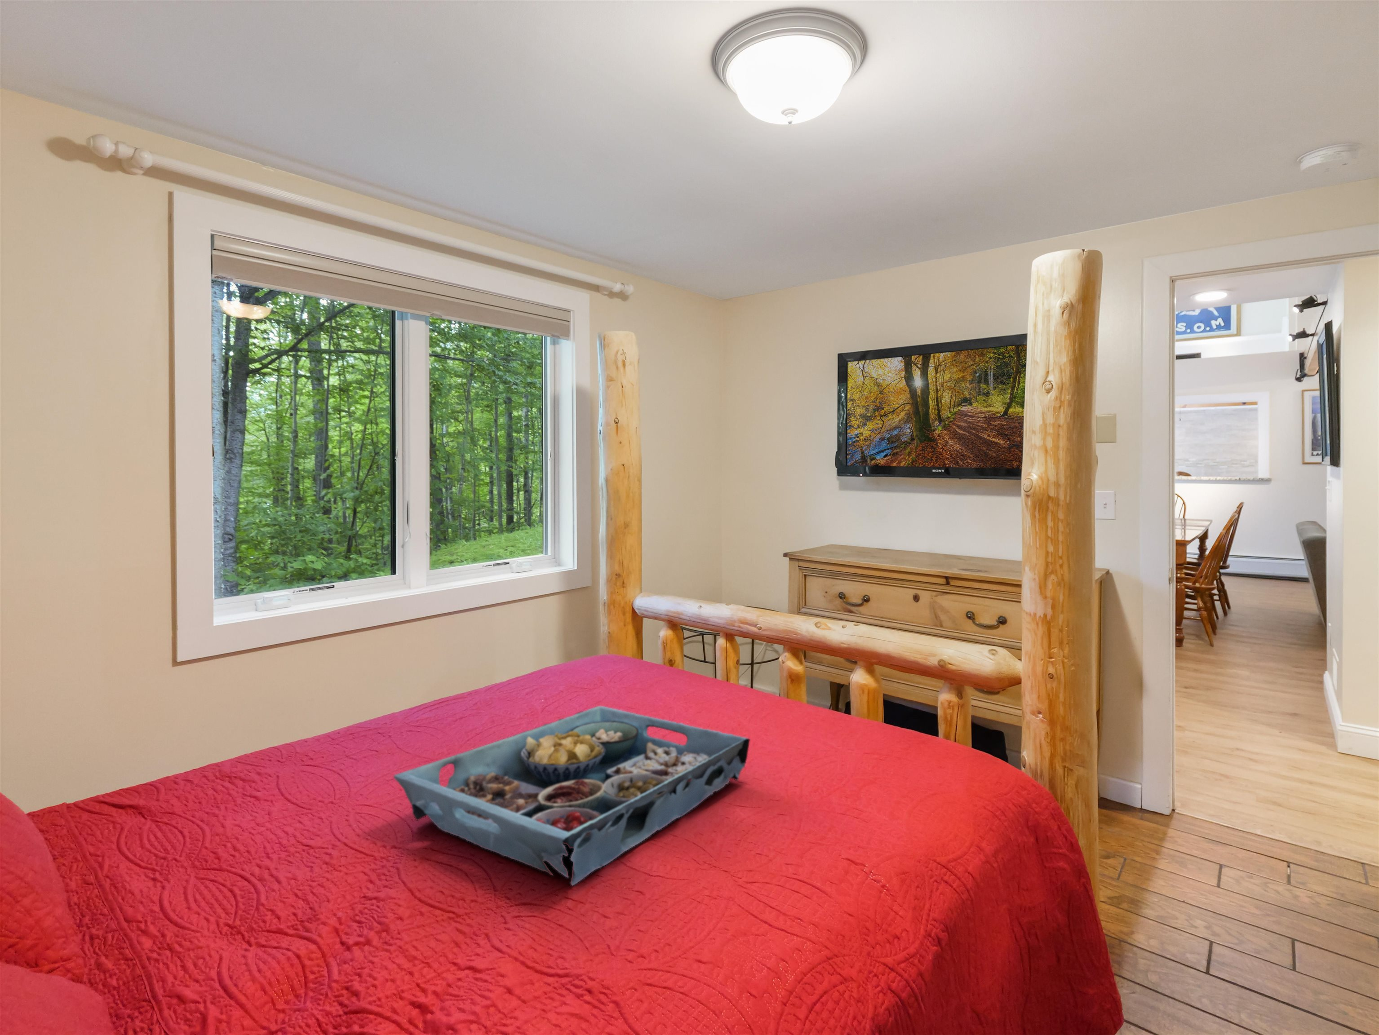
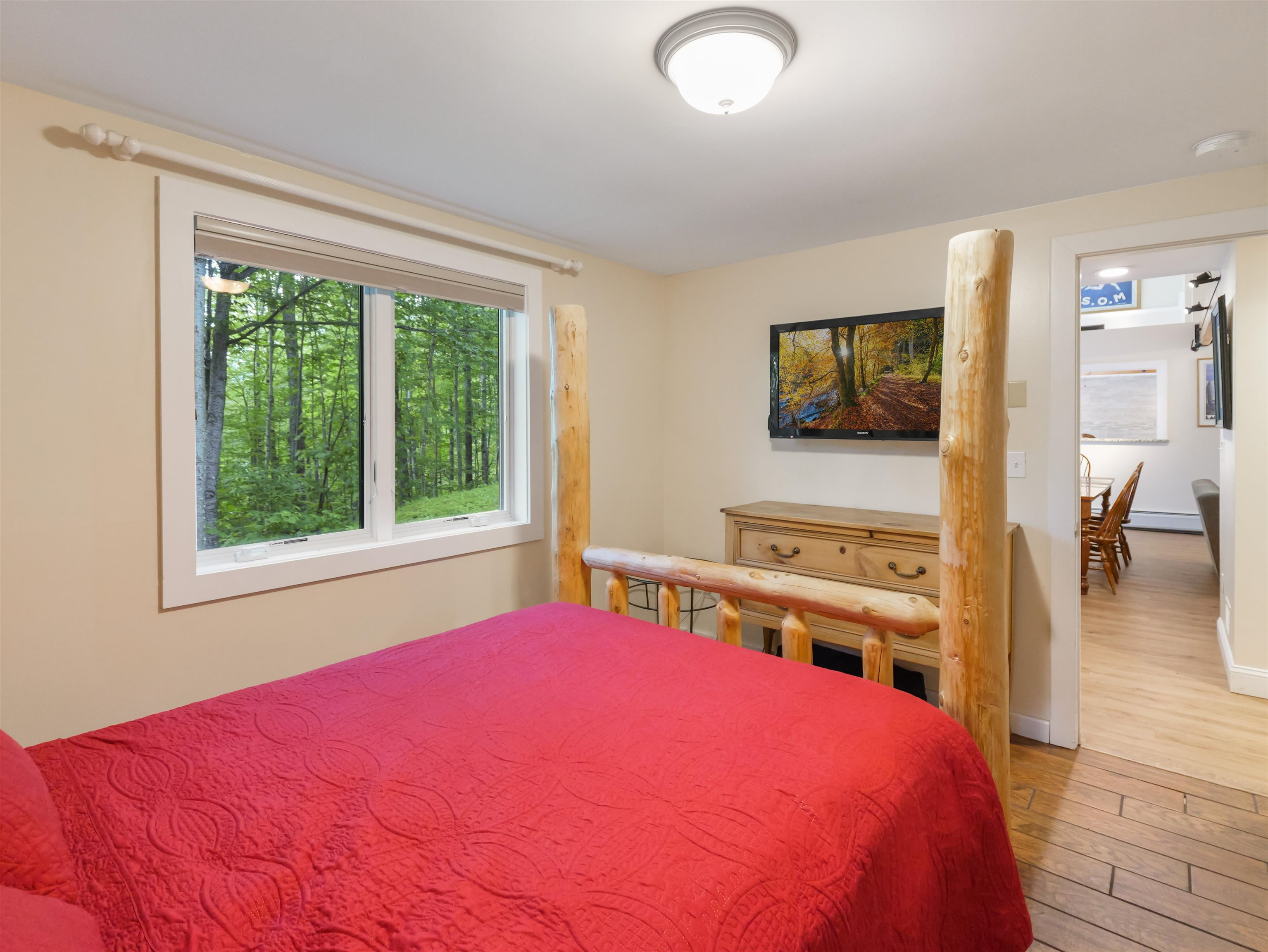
- serving tray [394,706,750,886]
